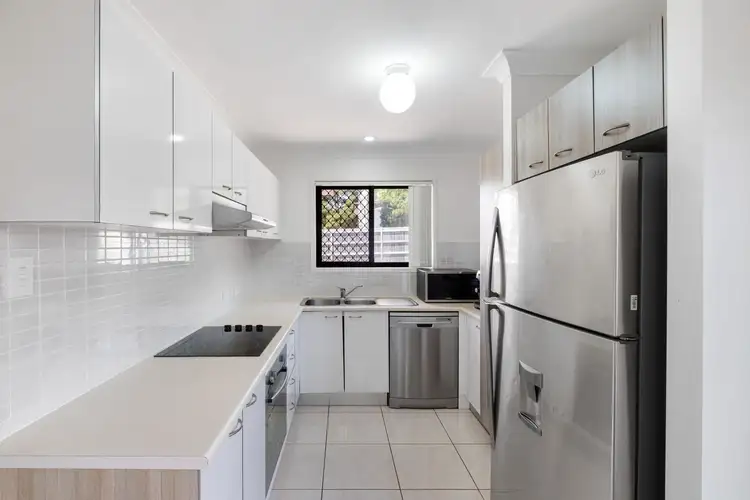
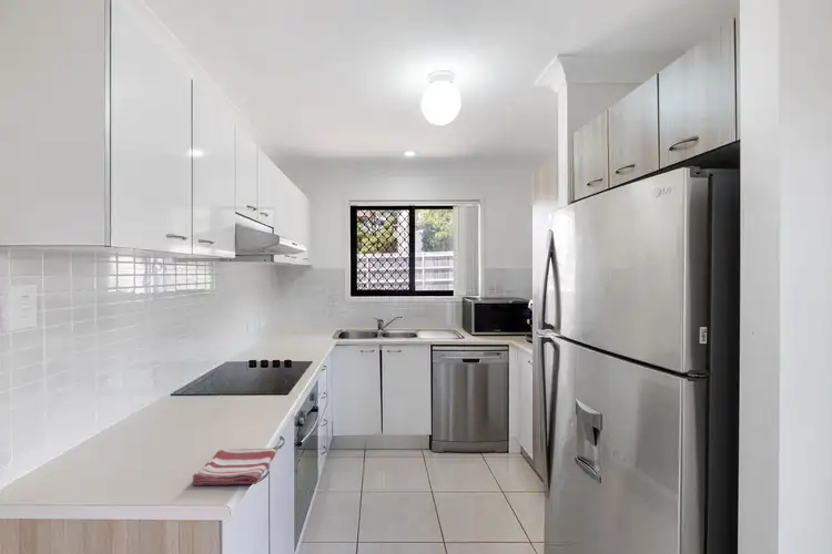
+ dish towel [191,448,278,486]
